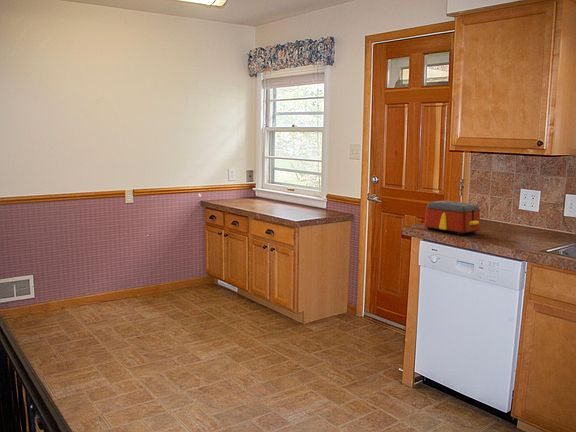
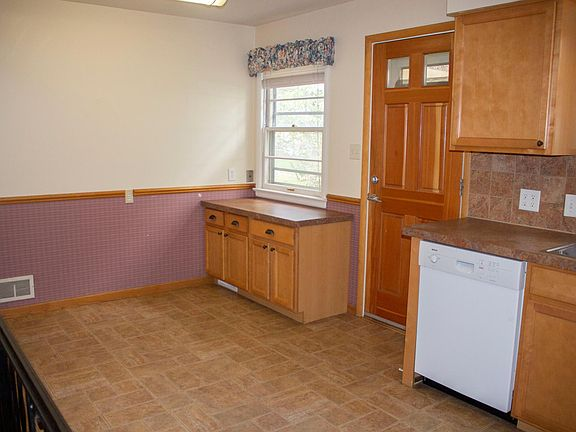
- toaster [423,200,481,236]
